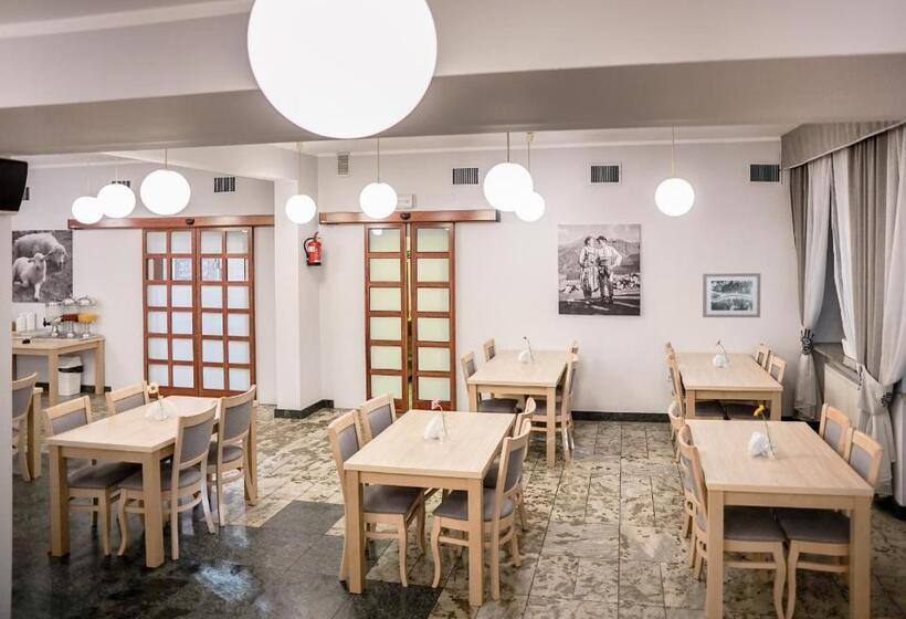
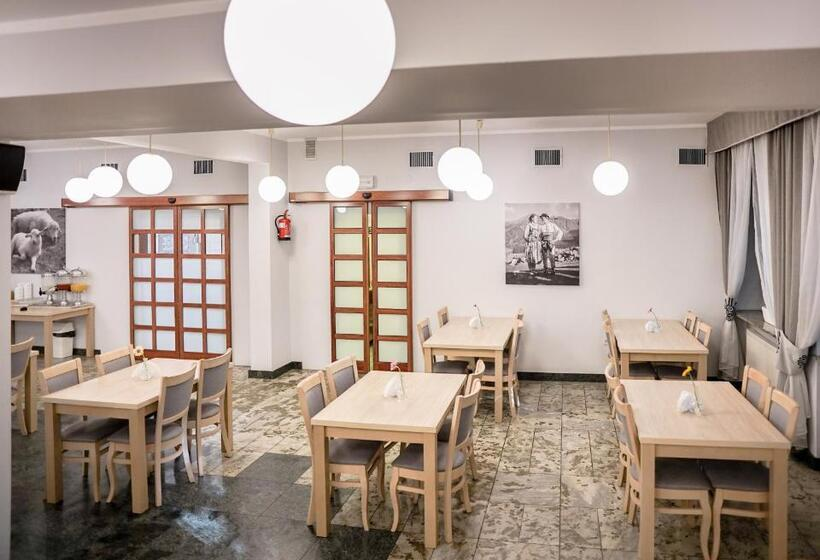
- wall art [702,272,761,318]
